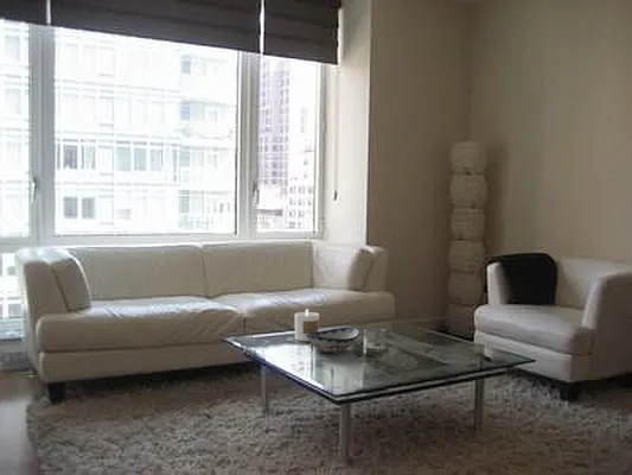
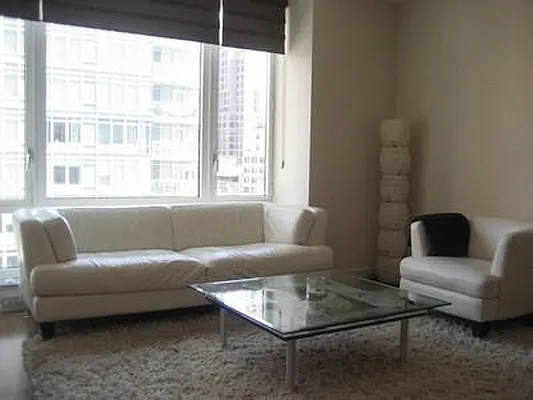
- candle [294,308,320,342]
- decorative bowl [305,327,362,354]
